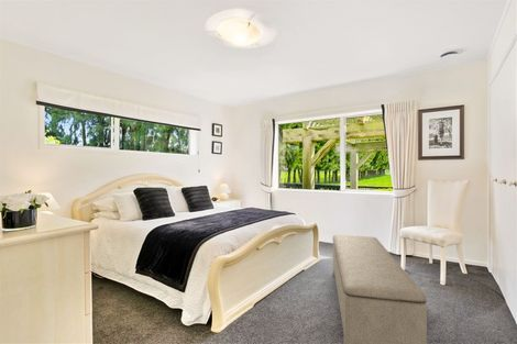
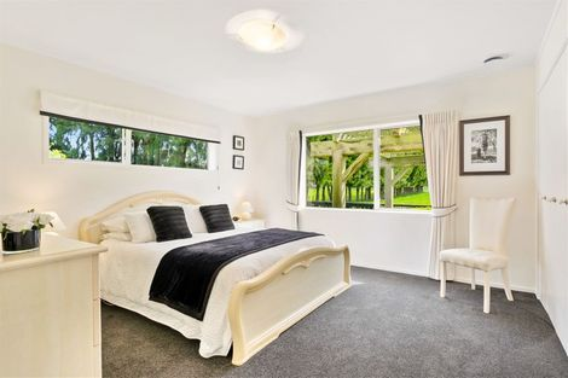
- bench [332,234,428,344]
